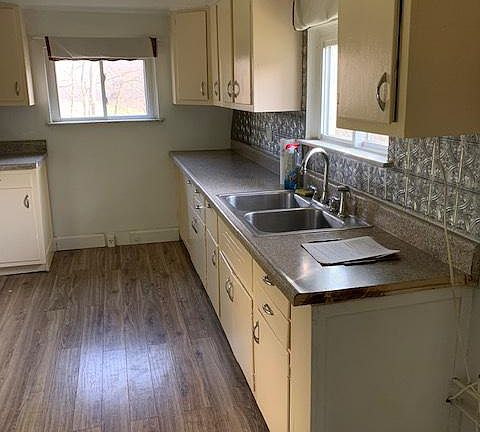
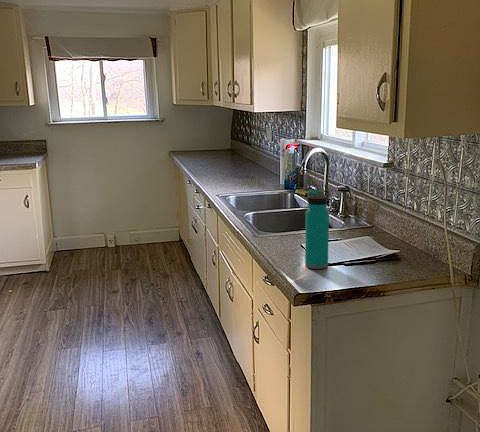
+ water bottle [304,189,330,270]
